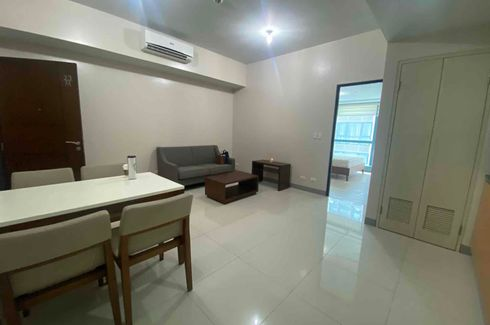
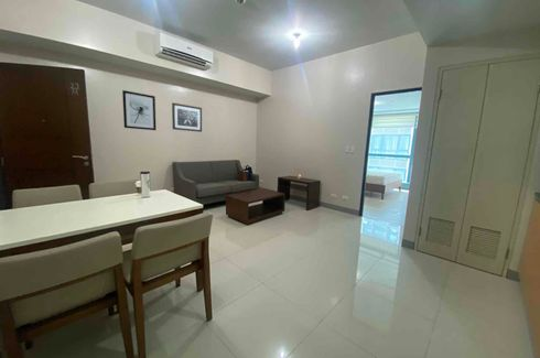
+ wall art [171,101,203,133]
+ wall art [121,89,158,131]
